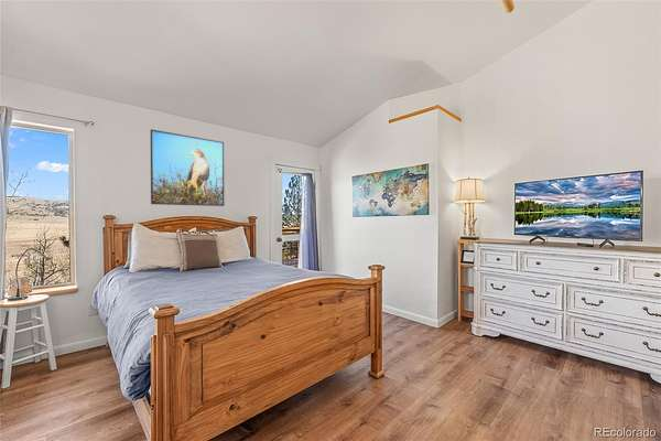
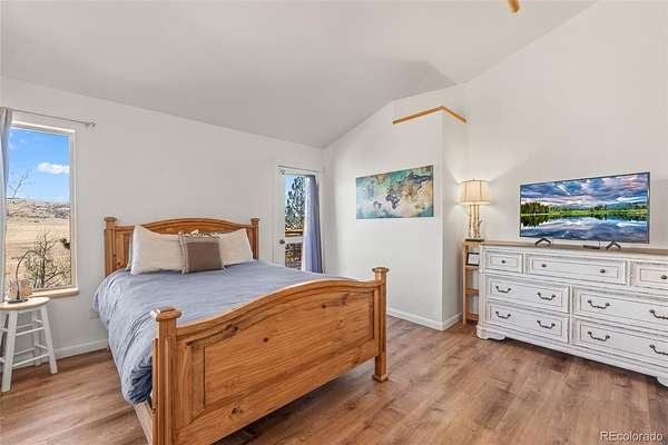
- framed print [150,129,225,207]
